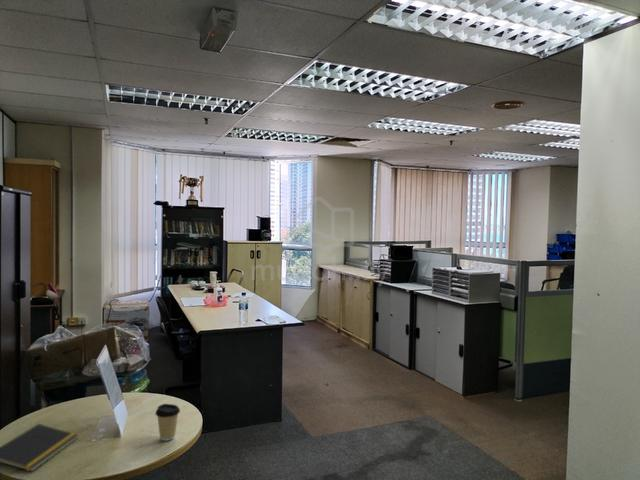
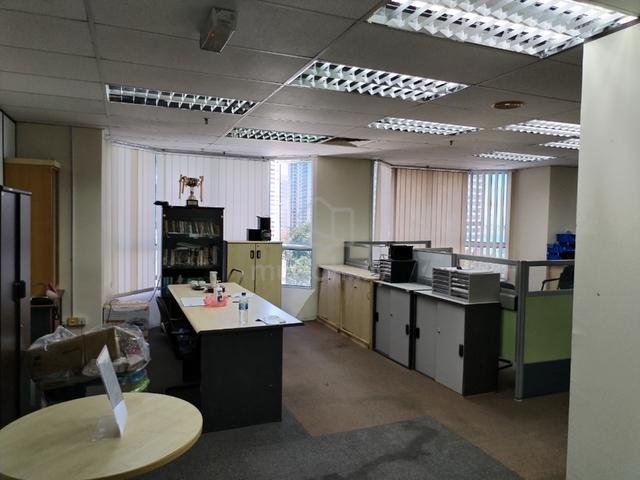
- notepad [0,423,79,473]
- coffee cup [154,403,181,442]
